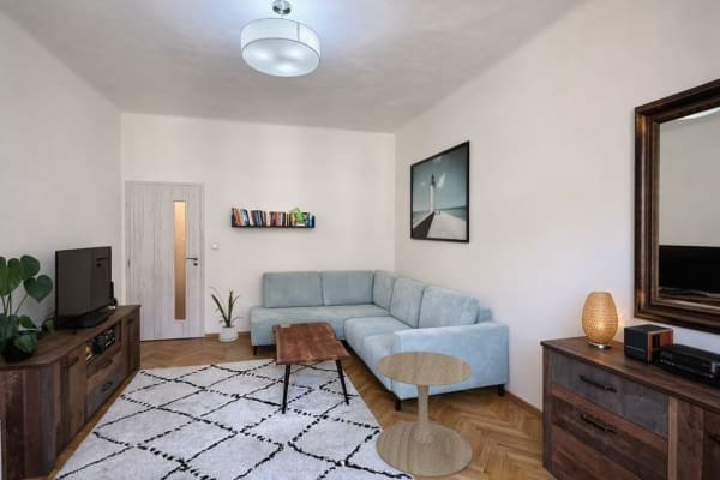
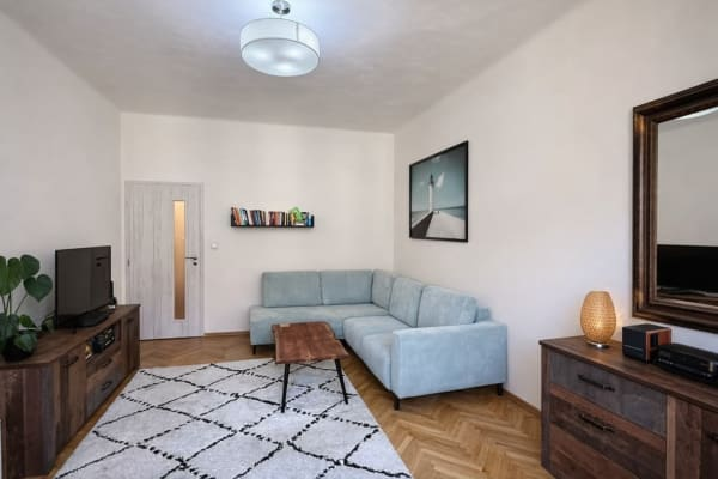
- house plant [209,286,245,343]
- side table [374,350,473,478]
